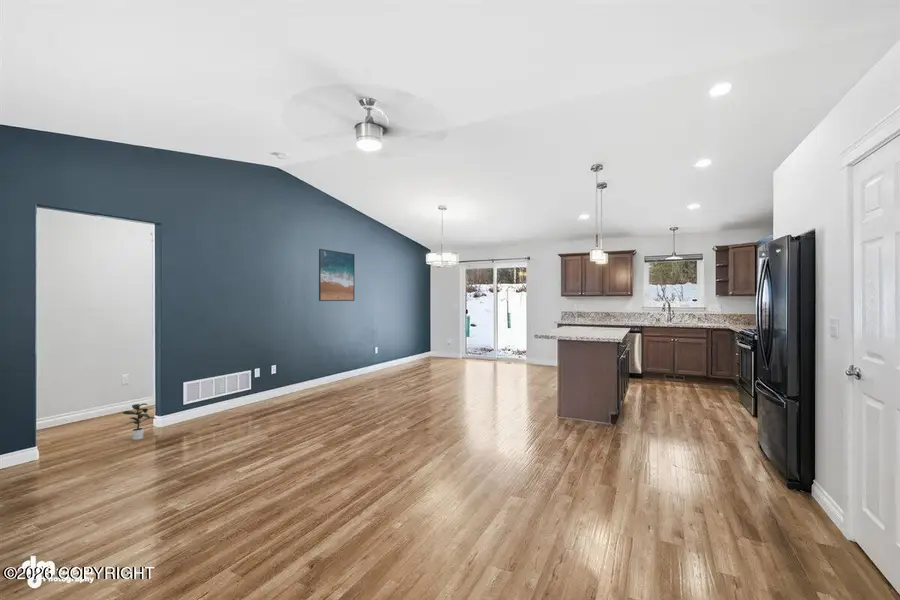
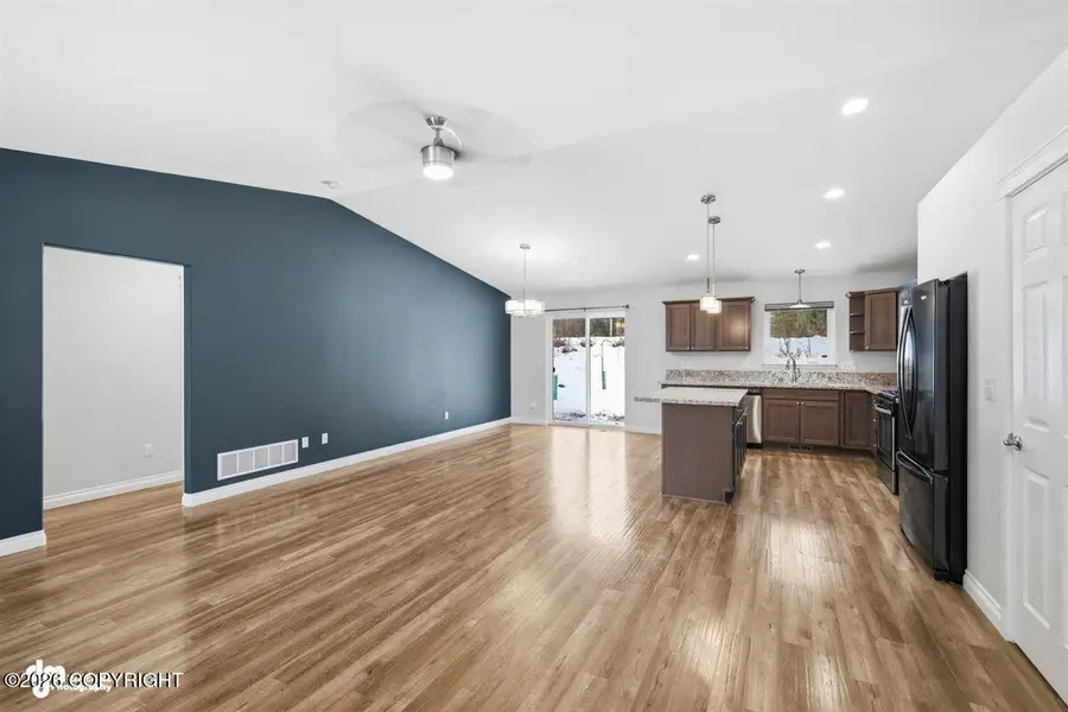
- potted plant [122,402,157,441]
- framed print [318,248,355,302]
